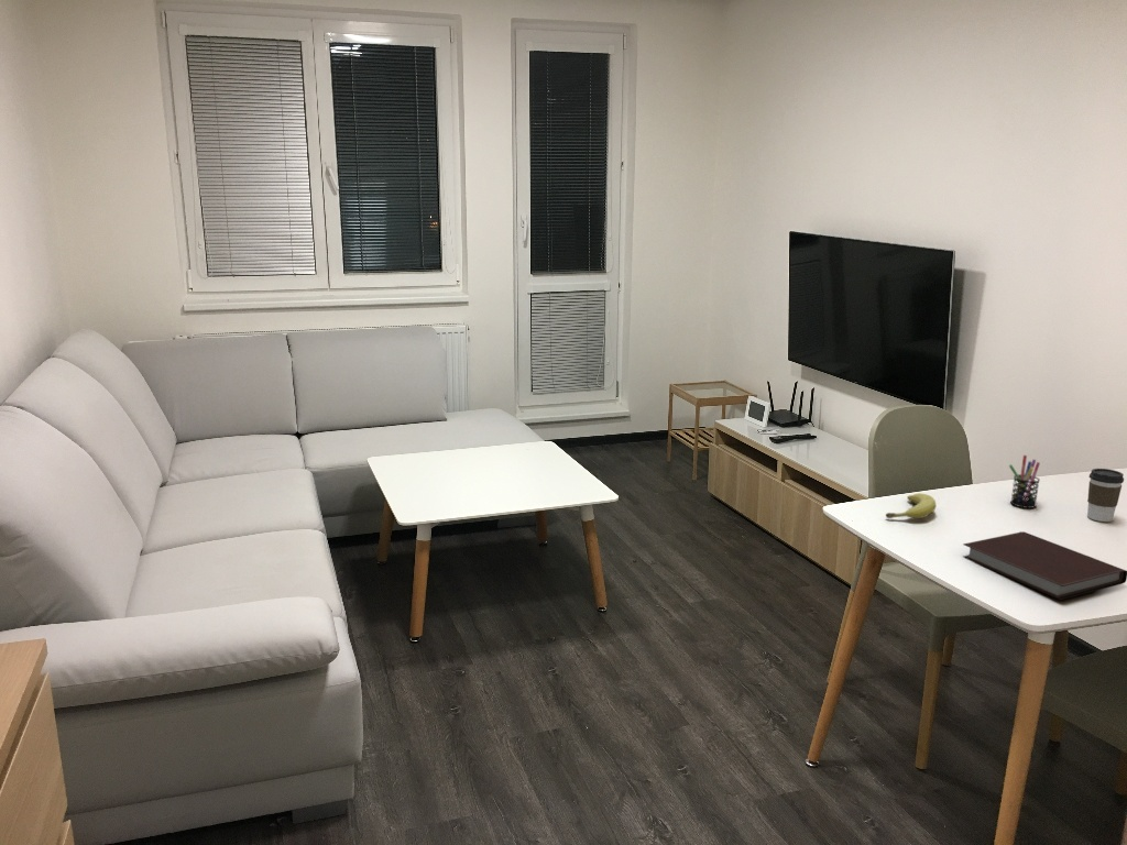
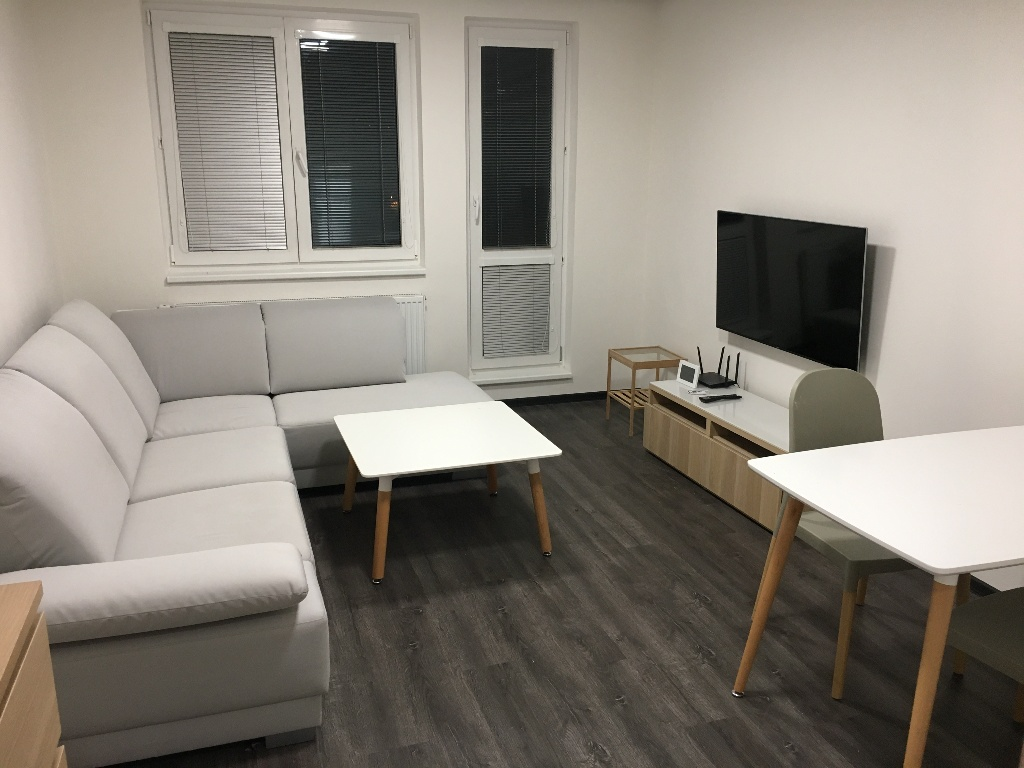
- pen holder [1008,454,1041,509]
- notebook [962,530,1127,601]
- coffee cup [1086,468,1125,523]
- fruit [885,492,938,519]
